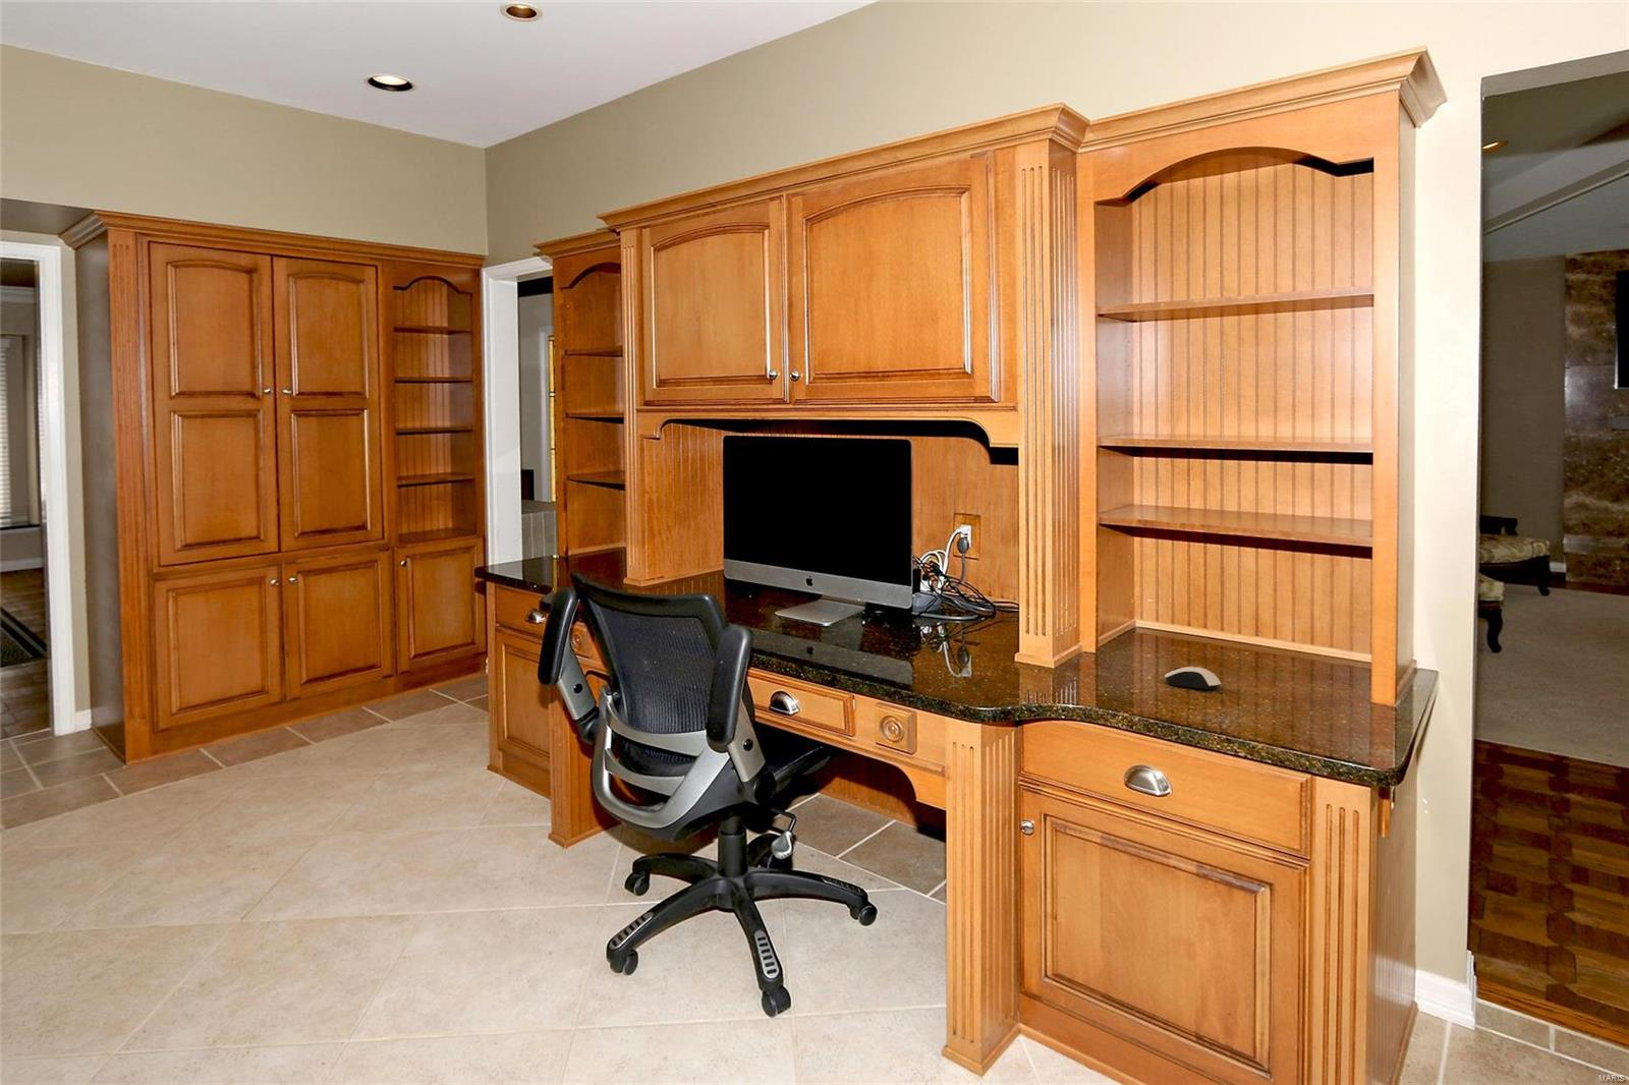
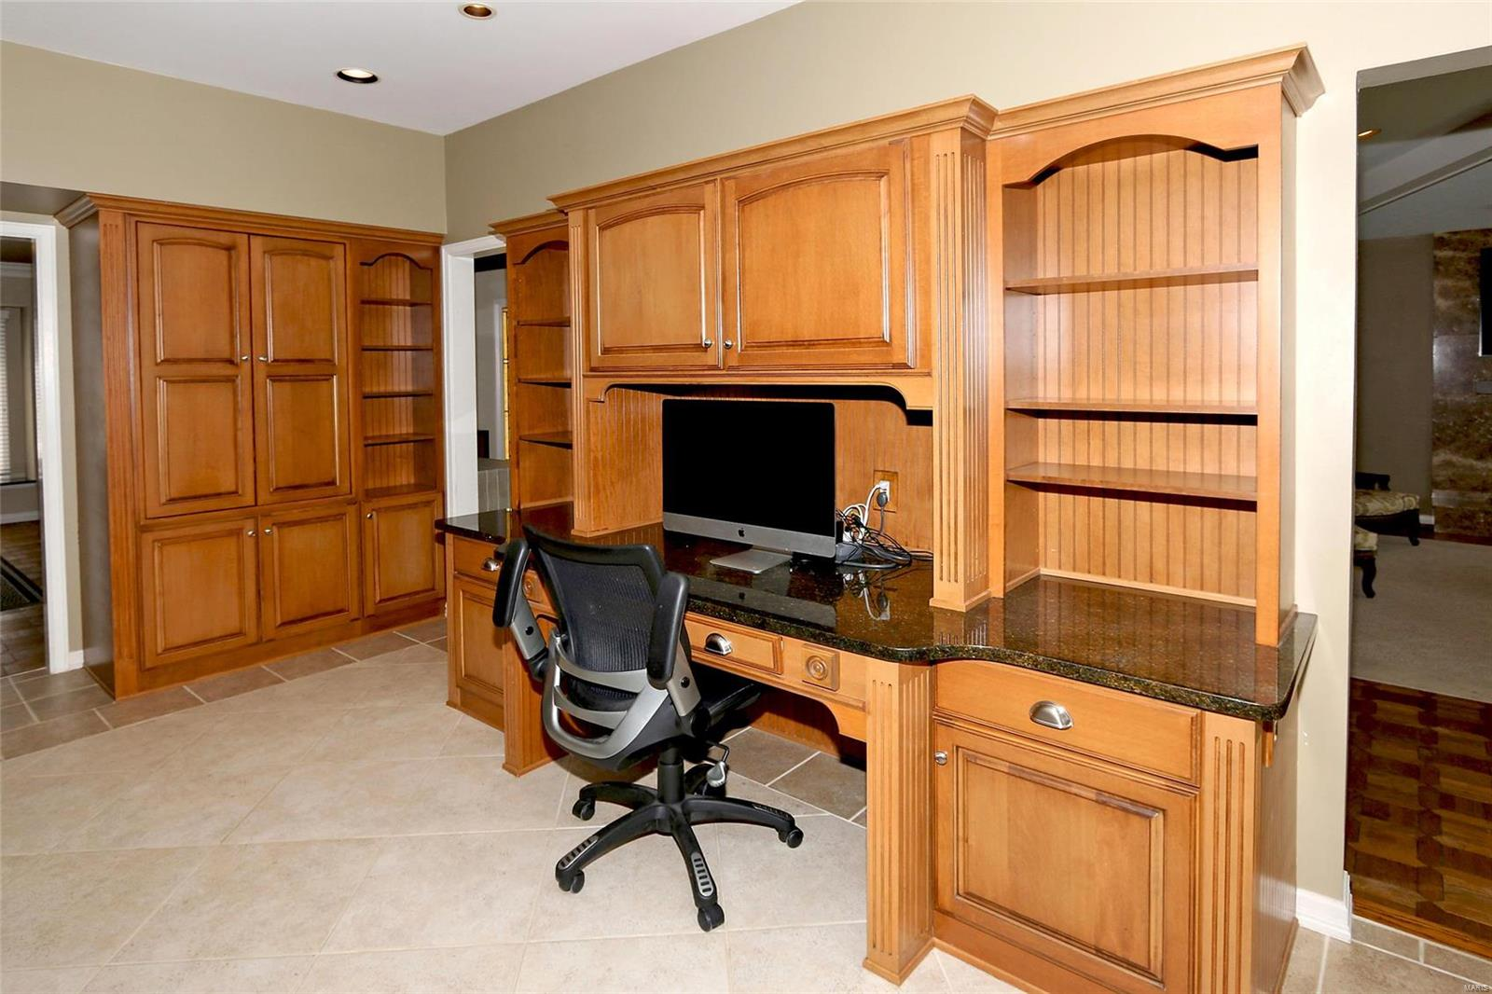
- computer mouse [1164,666,1222,690]
